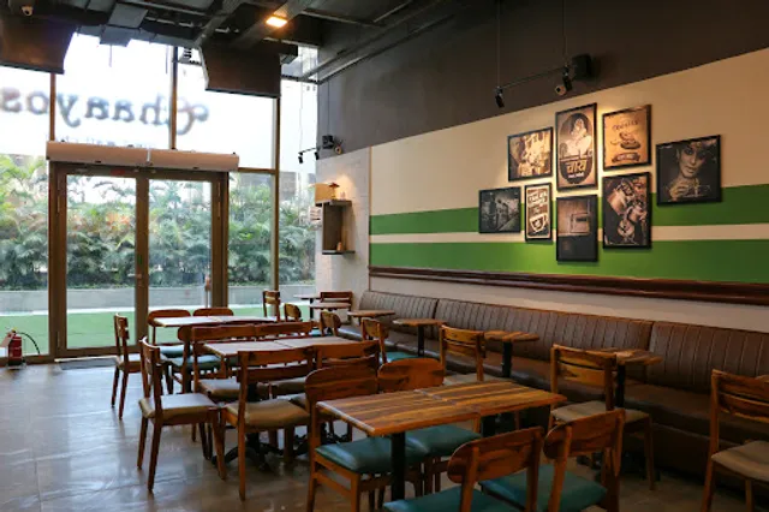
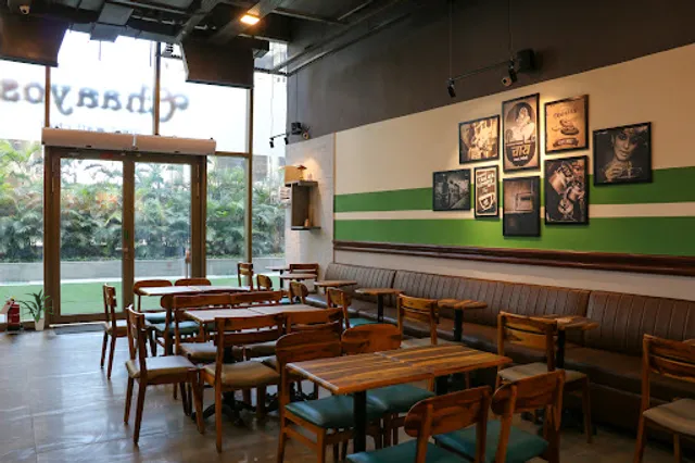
+ indoor plant [21,288,55,331]
